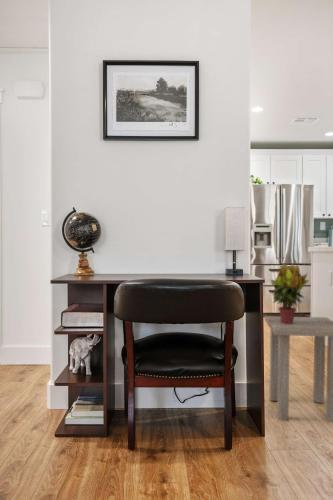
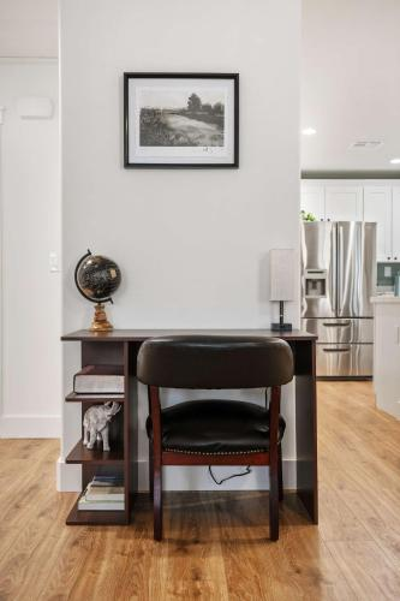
- side table [264,315,333,423]
- potted plant [269,262,310,324]
